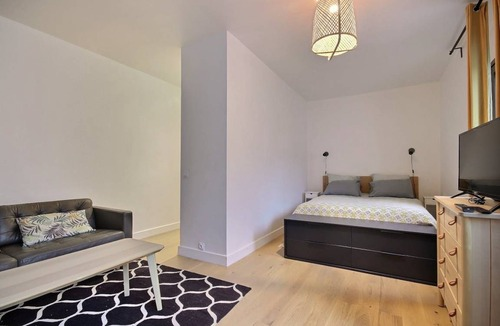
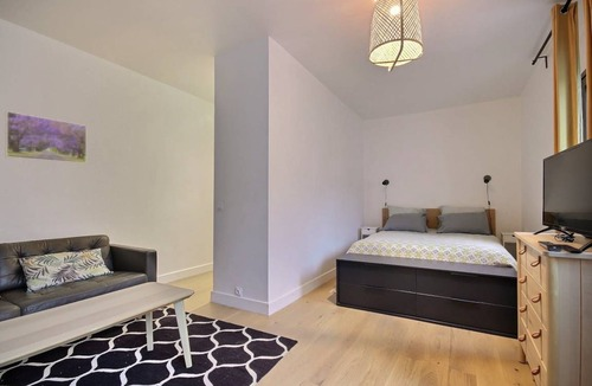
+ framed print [5,110,88,165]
